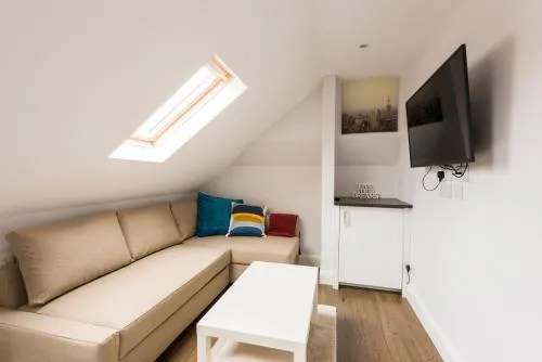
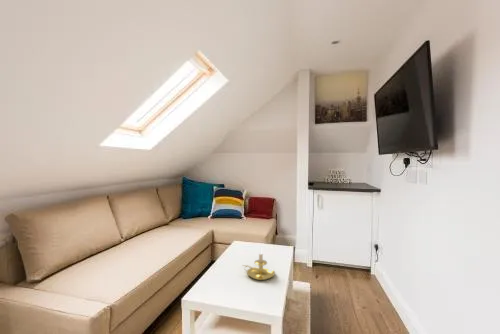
+ candle holder [241,246,276,281]
